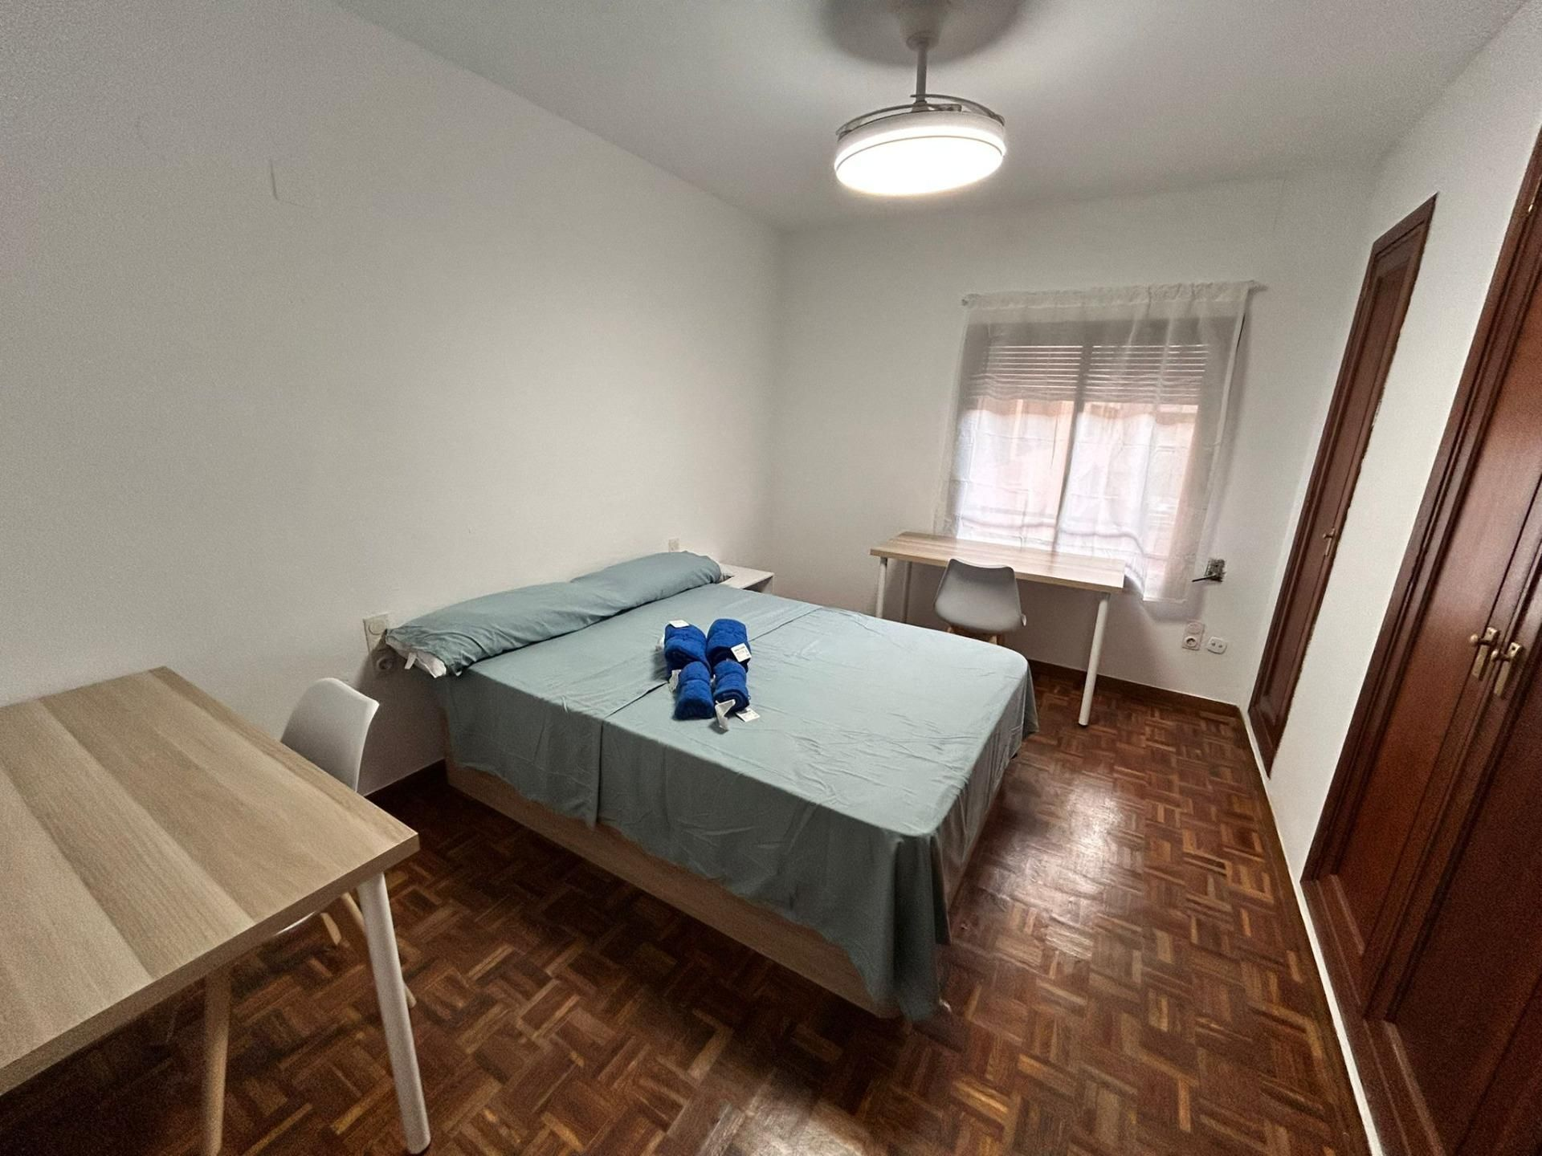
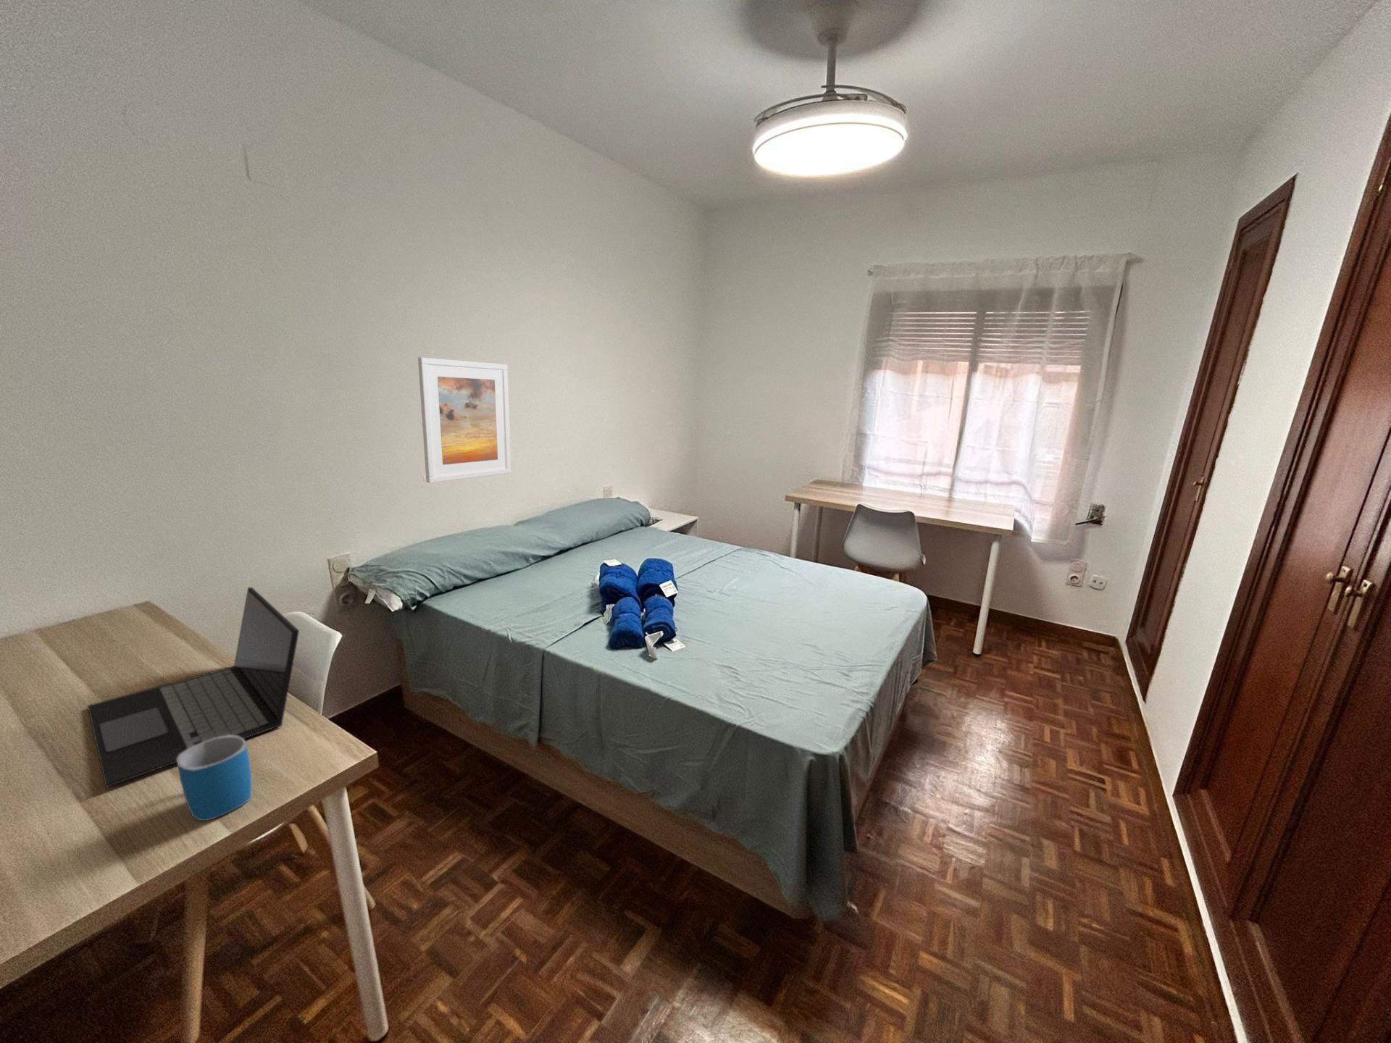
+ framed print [417,356,511,484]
+ laptop [87,586,300,788]
+ mug [176,735,252,822]
